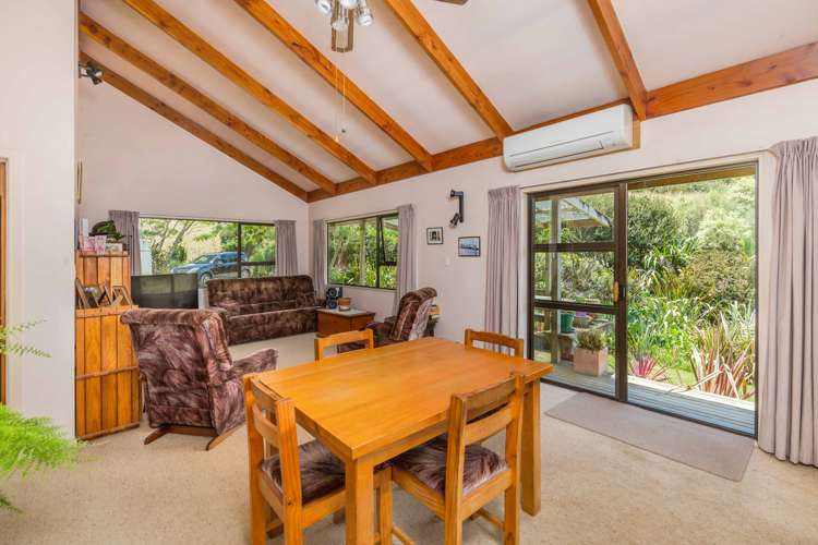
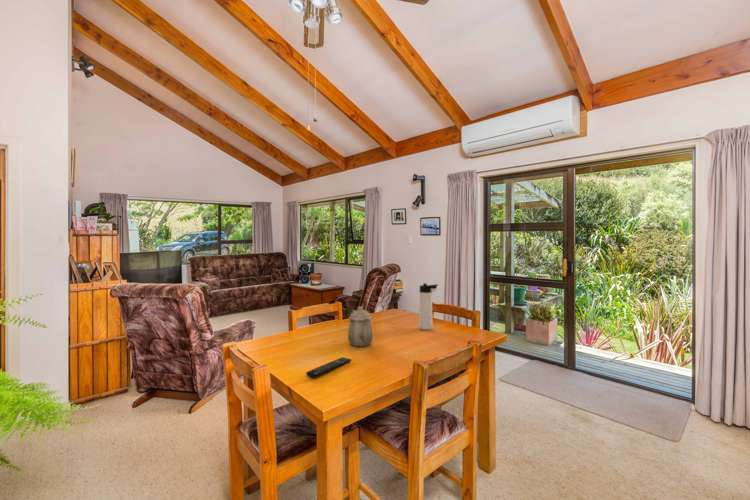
+ remote control [305,357,352,378]
+ thermos bottle [418,282,439,331]
+ teapot [347,305,374,347]
